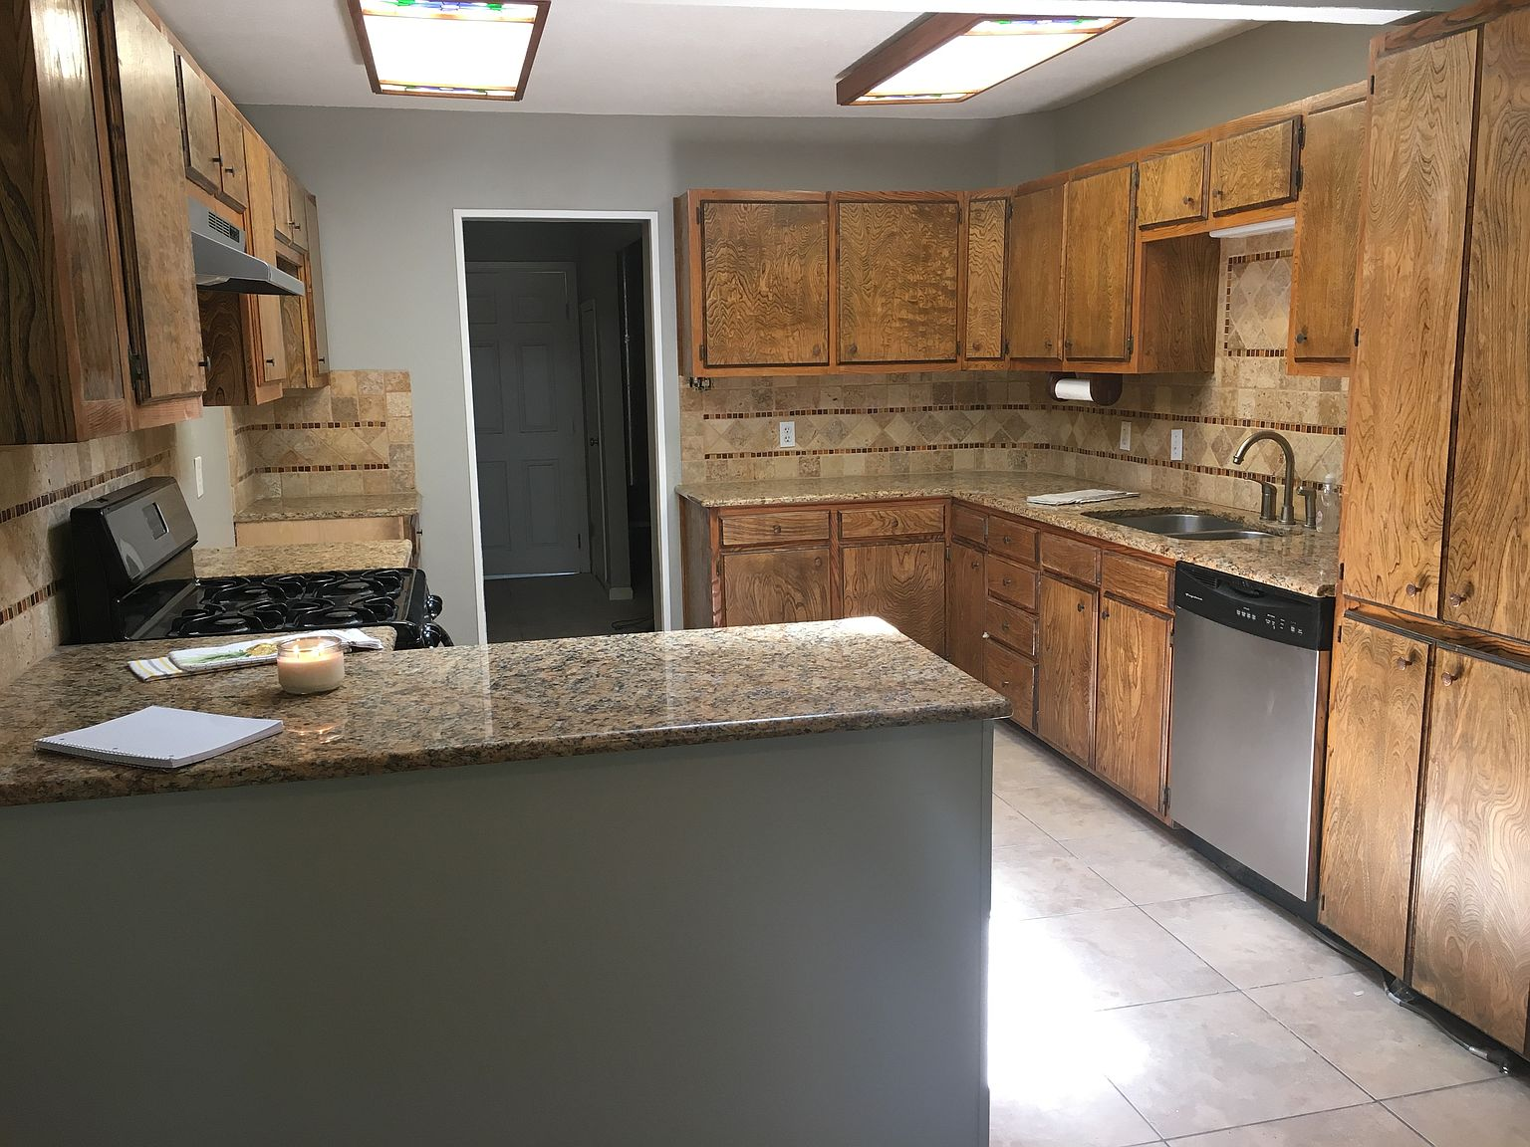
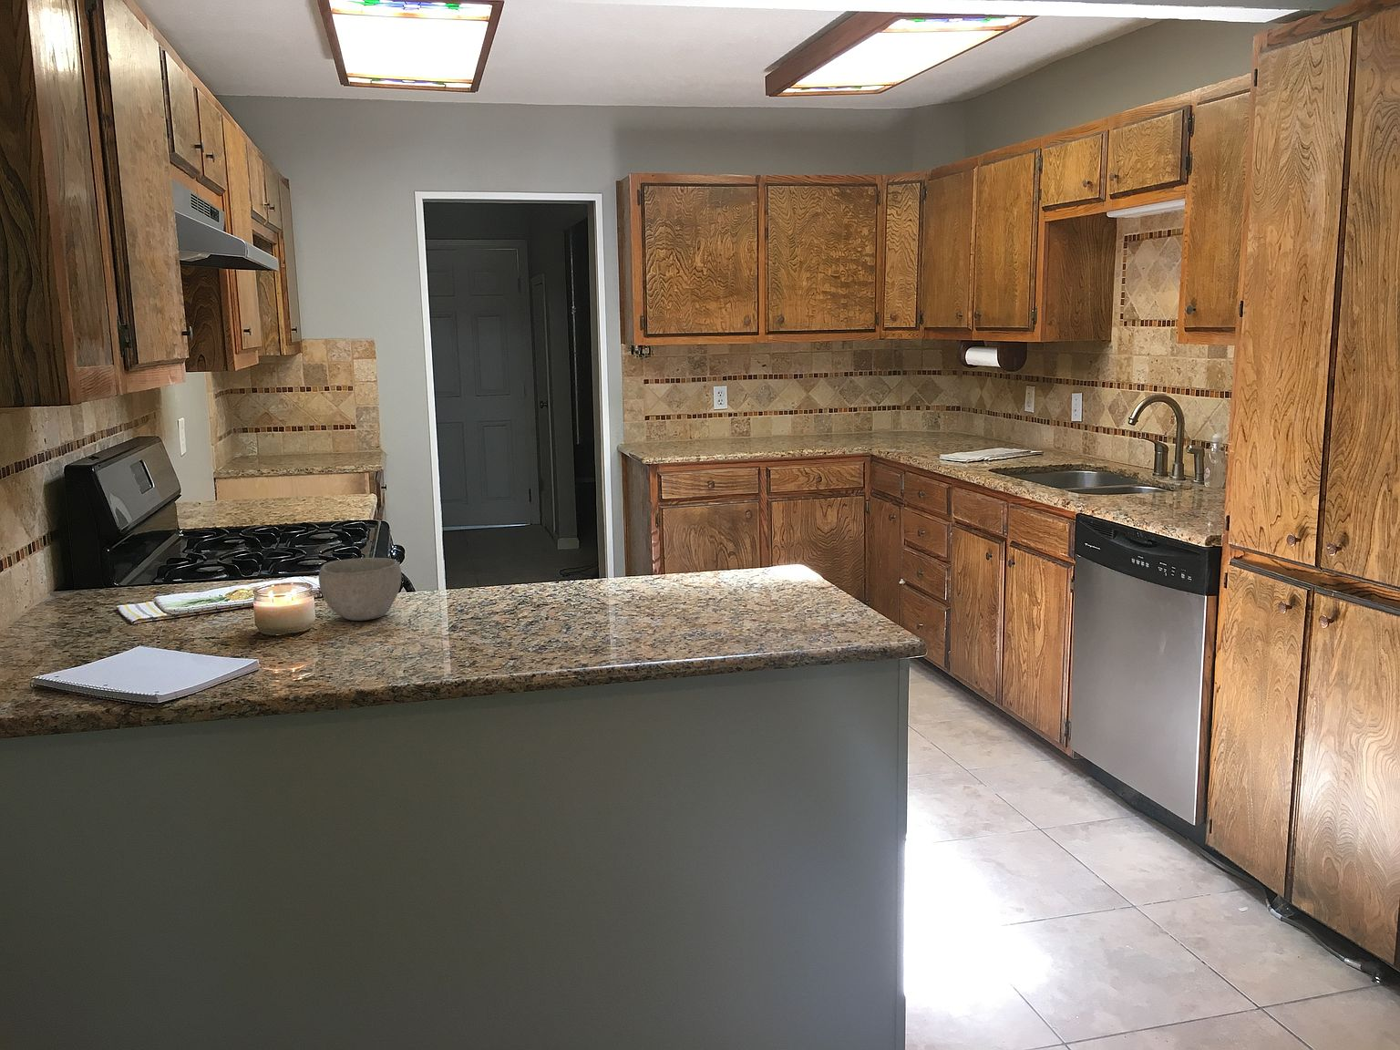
+ bowl [319,557,402,622]
